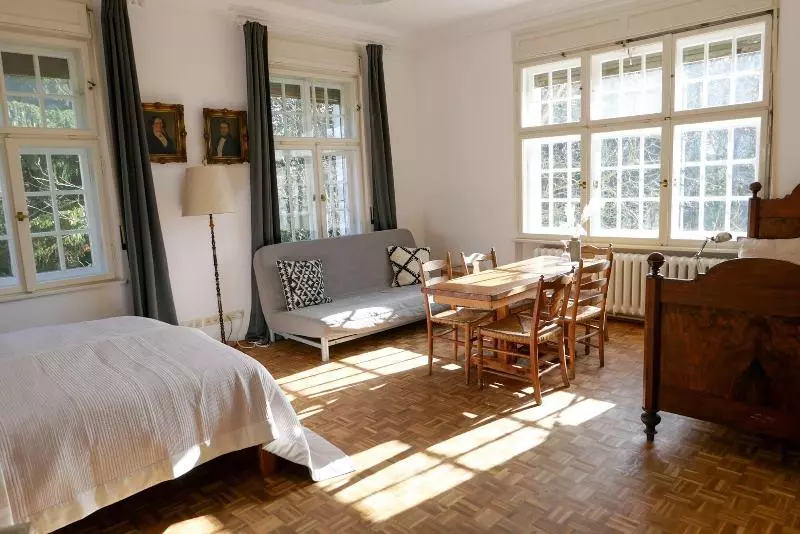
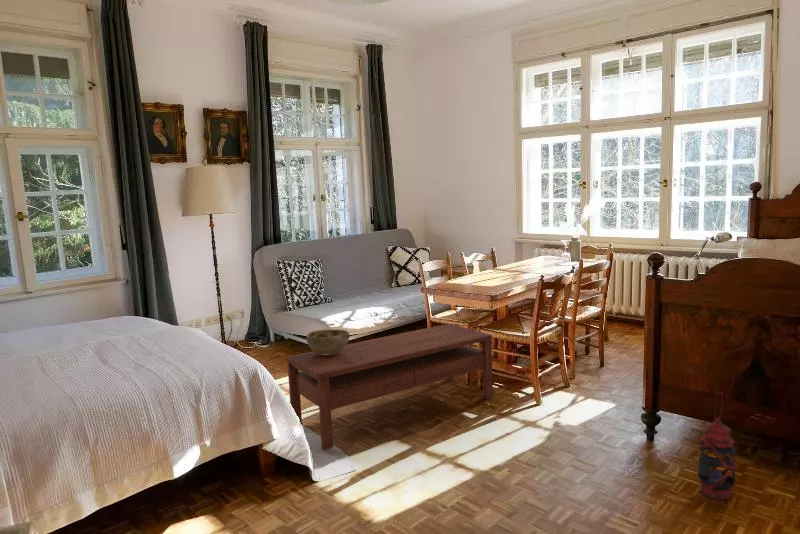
+ coffee table [285,323,494,451]
+ lantern [697,391,738,501]
+ decorative bowl [305,328,351,355]
